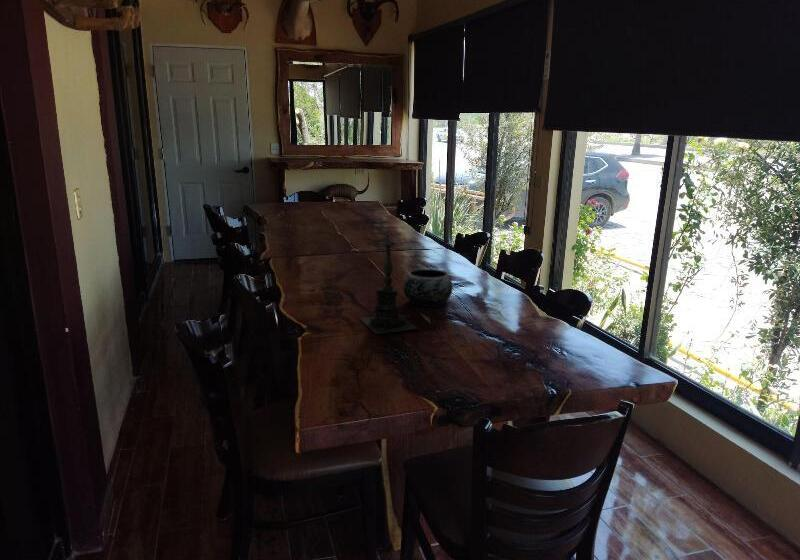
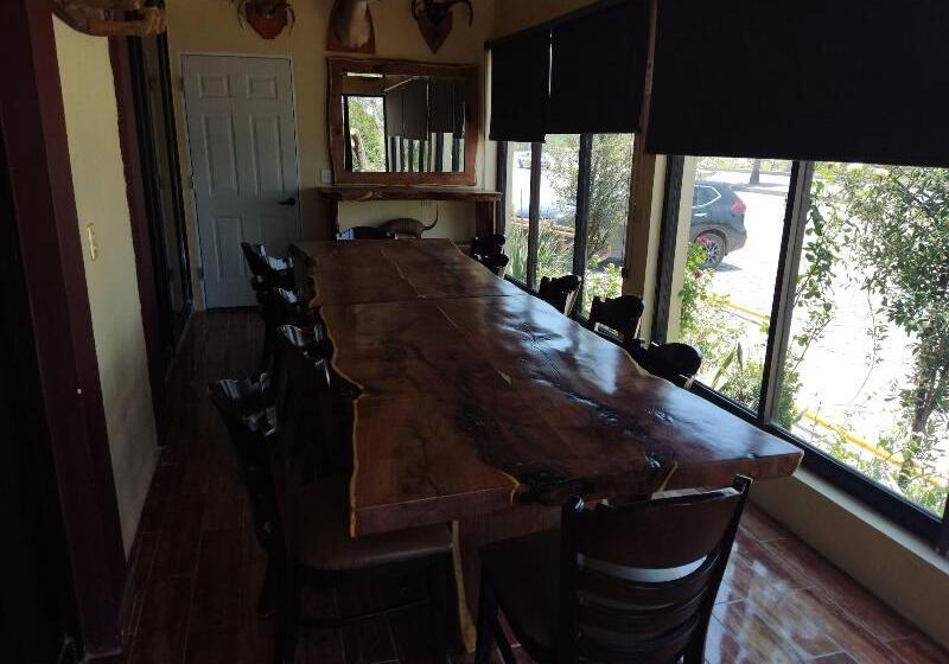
- candle holder [359,231,420,336]
- decorative bowl [402,268,454,308]
